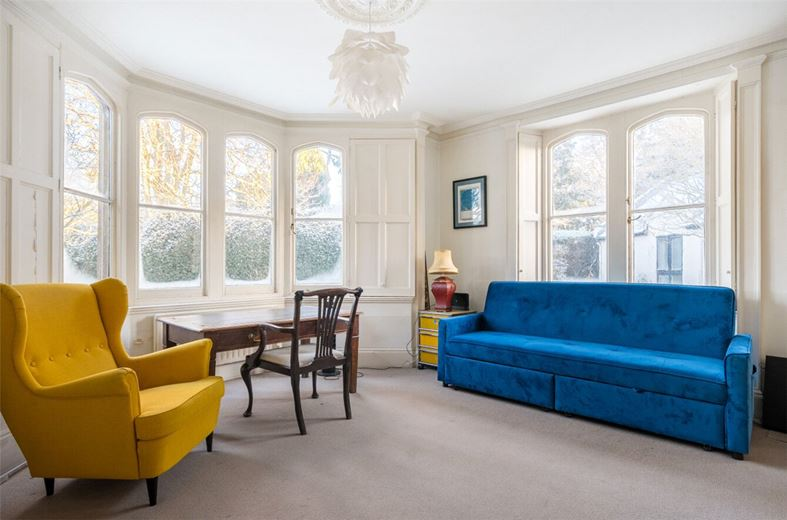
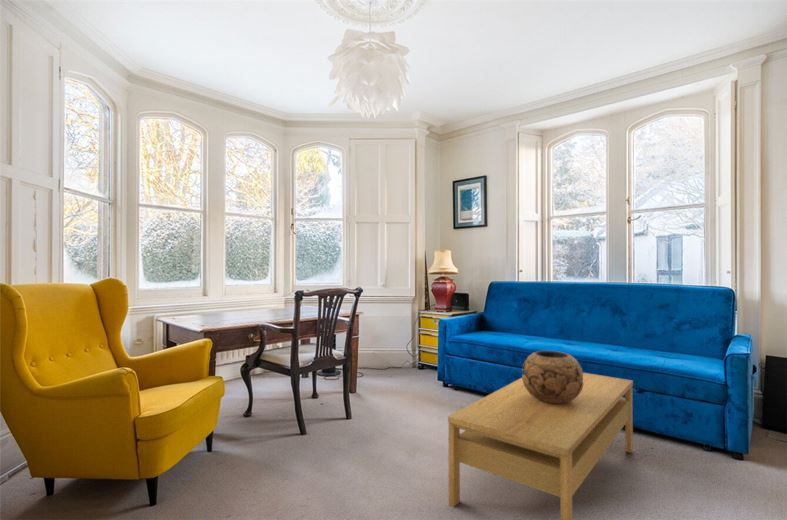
+ decorative bowl [521,350,584,404]
+ coffee table [447,372,634,520]
